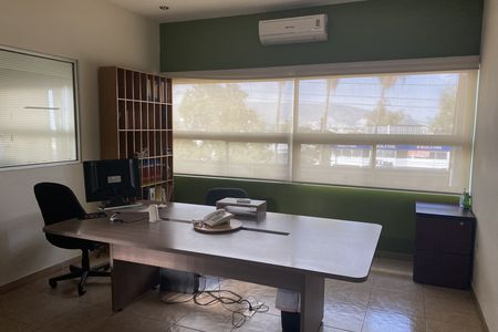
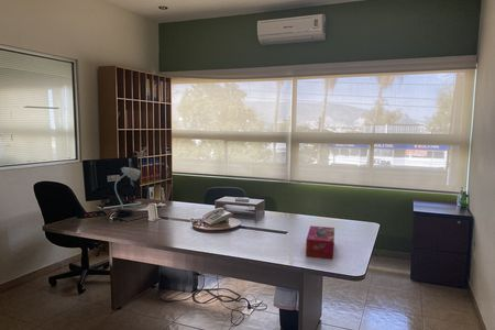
+ desk lamp [113,166,142,218]
+ tissue box [305,224,336,260]
